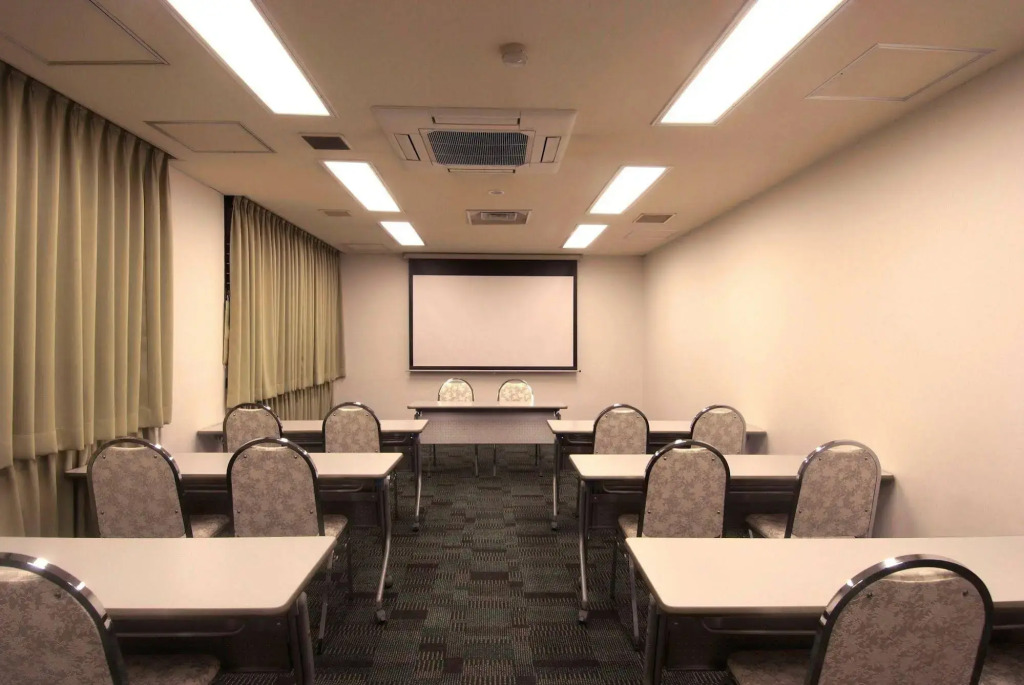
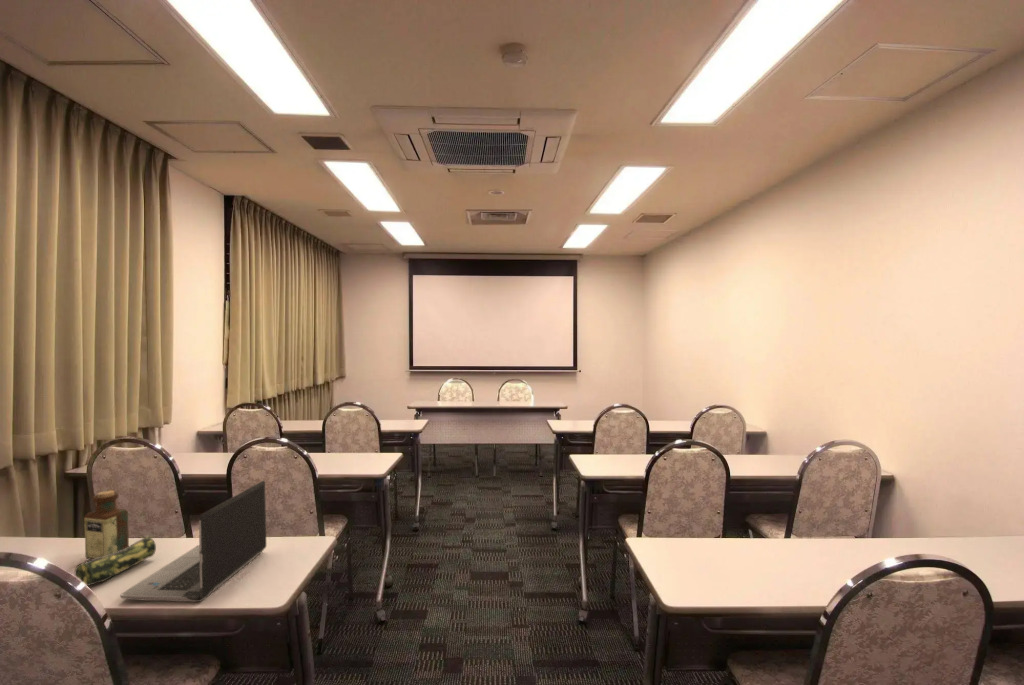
+ bottle [84,490,130,560]
+ laptop computer [119,480,267,603]
+ pencil case [74,534,157,587]
